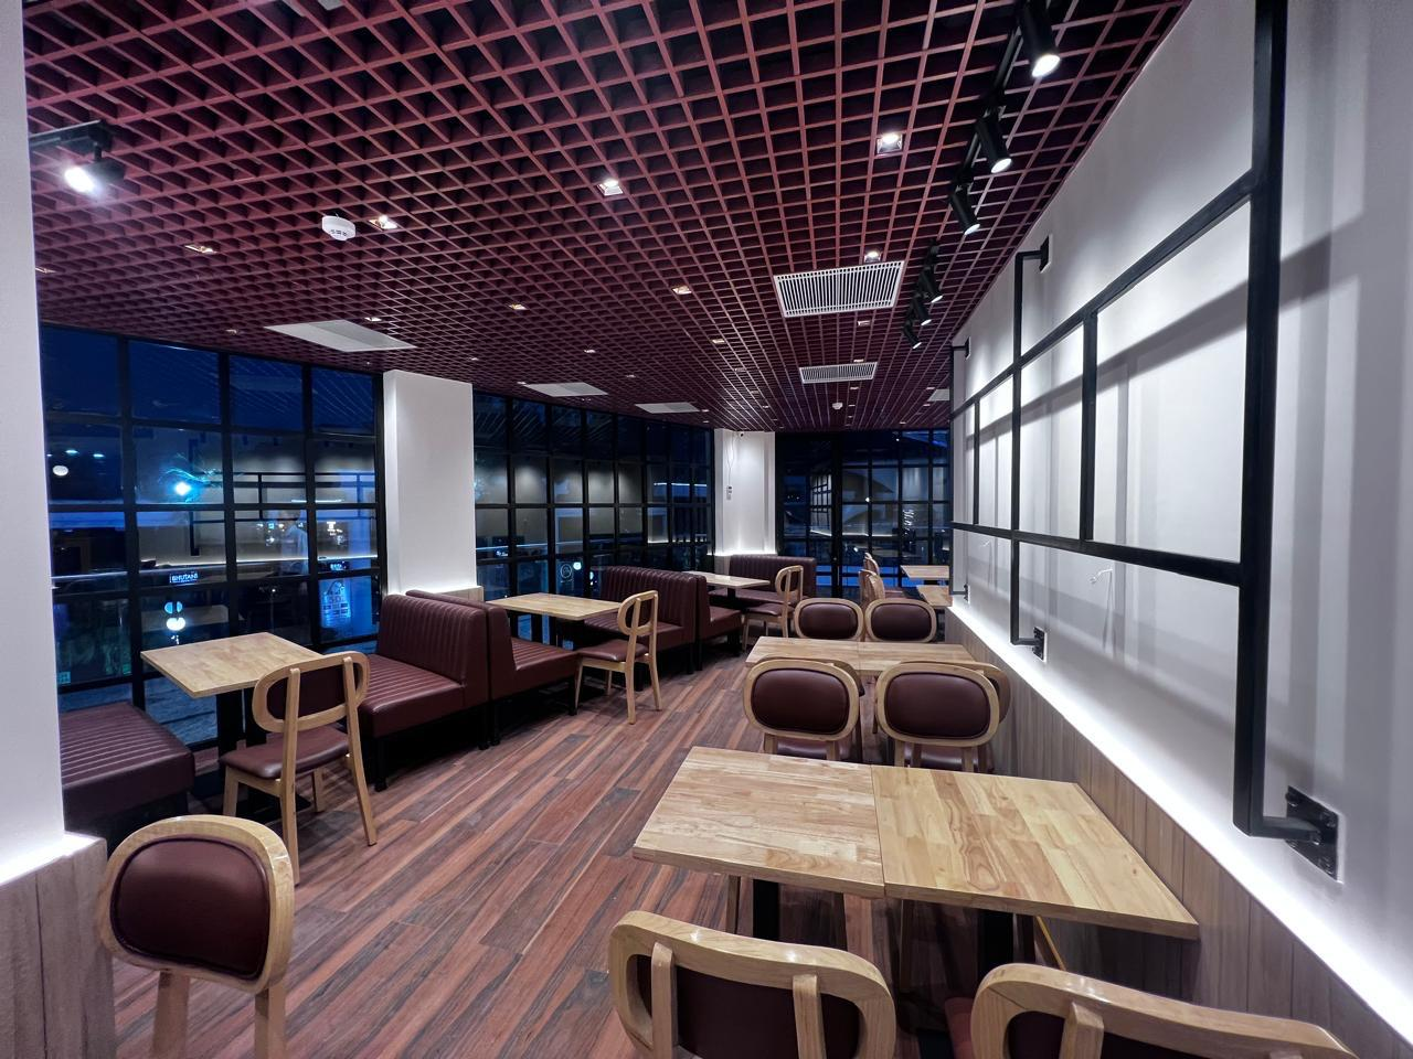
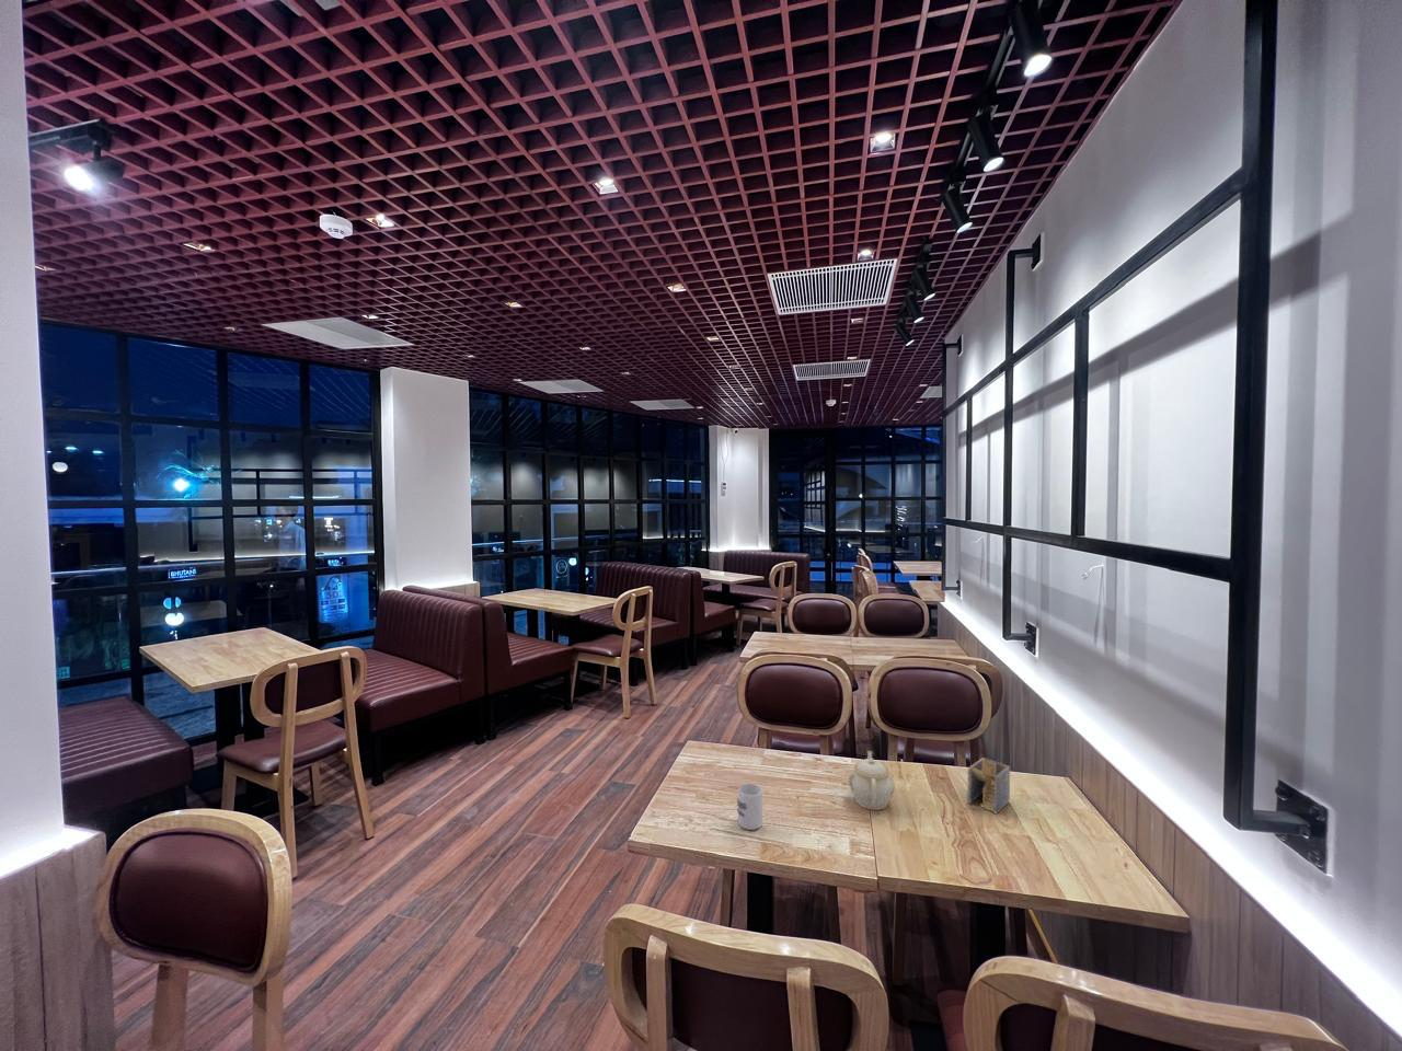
+ cup [736,783,764,831]
+ teapot [848,750,895,811]
+ napkin holder [966,756,1011,815]
